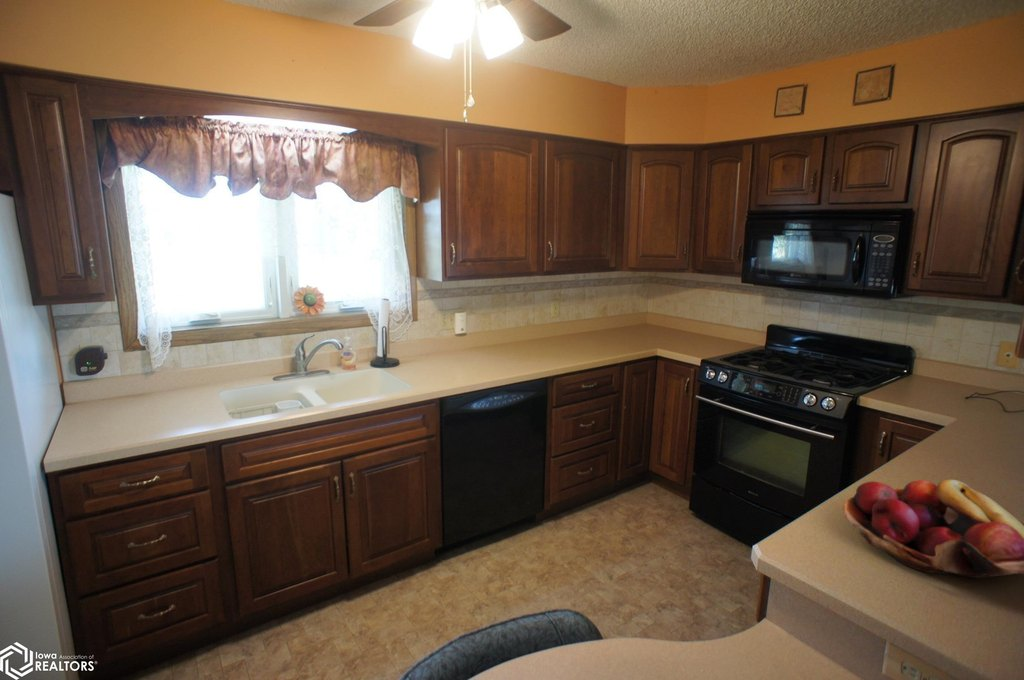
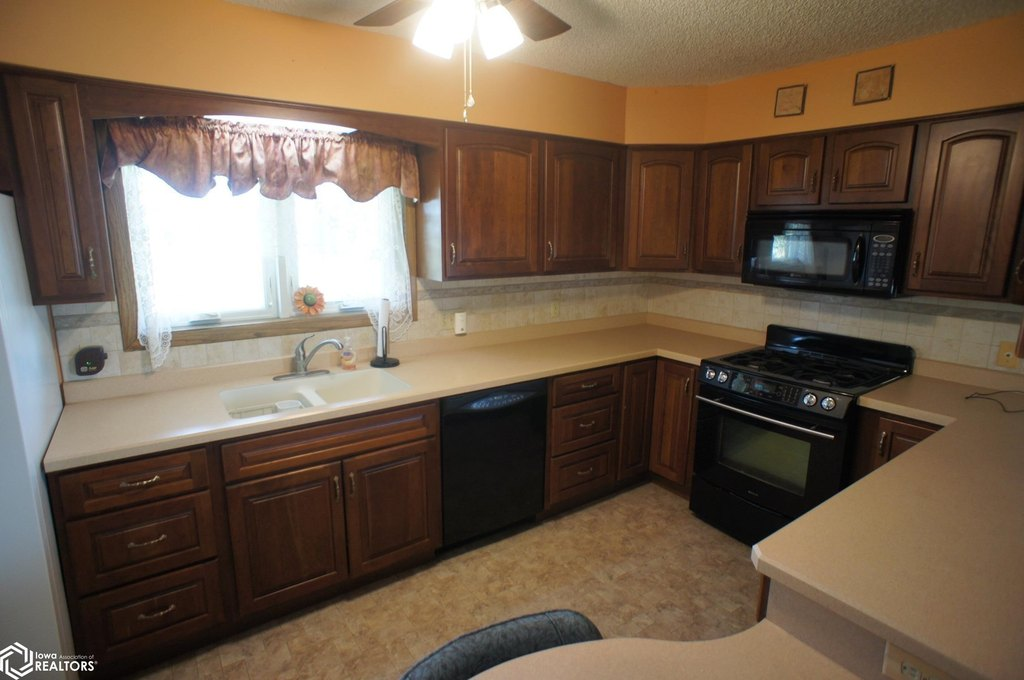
- fruit basket [842,479,1024,578]
